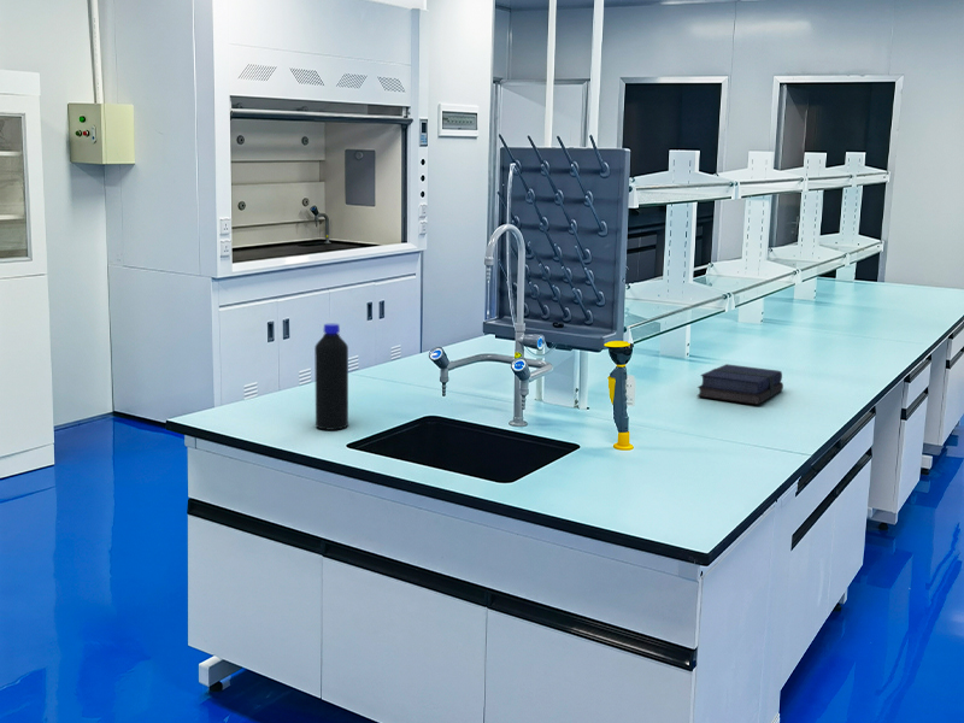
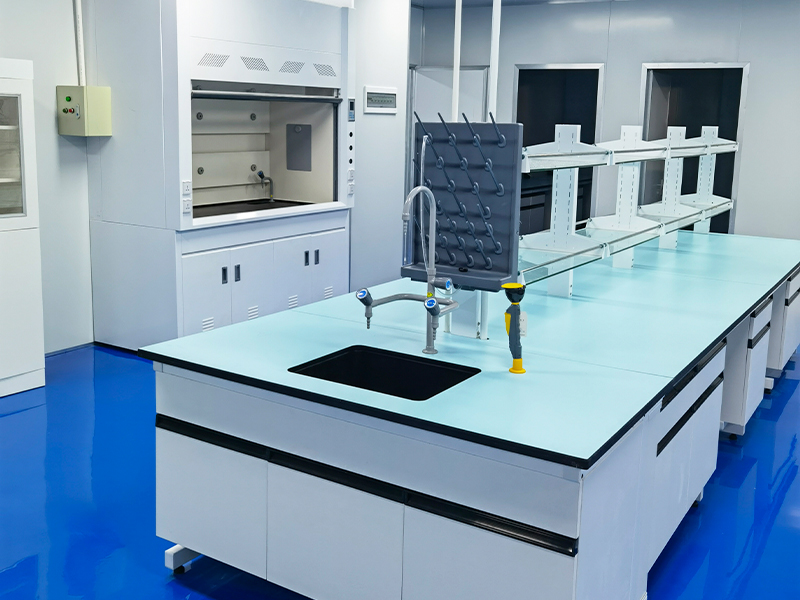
- book [695,363,784,406]
- bottle [313,322,349,431]
